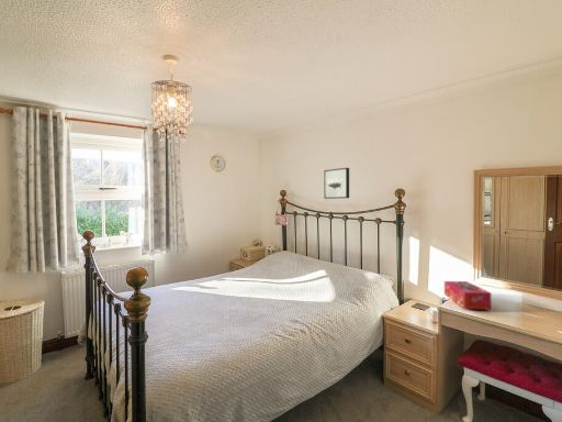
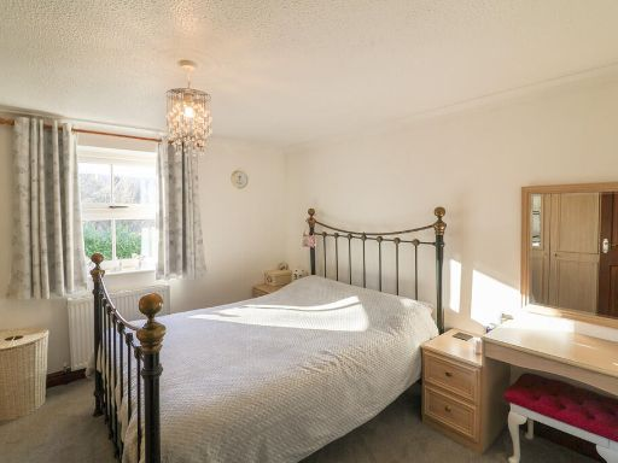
- tissue box [443,280,492,311]
- wall art [323,167,350,200]
